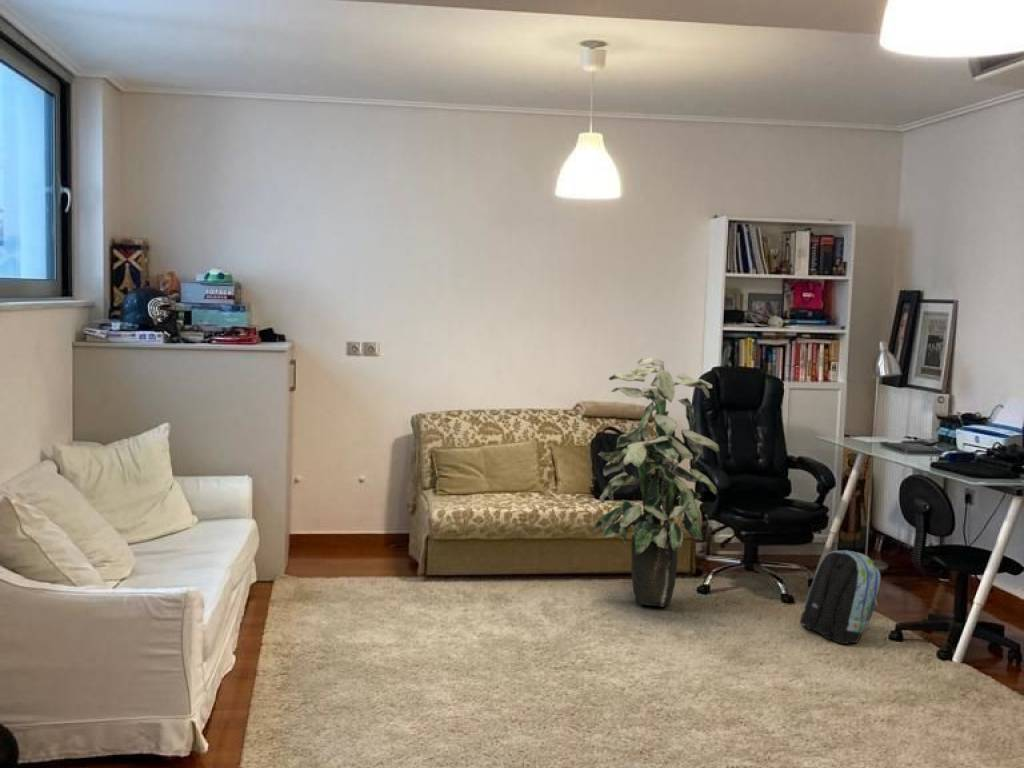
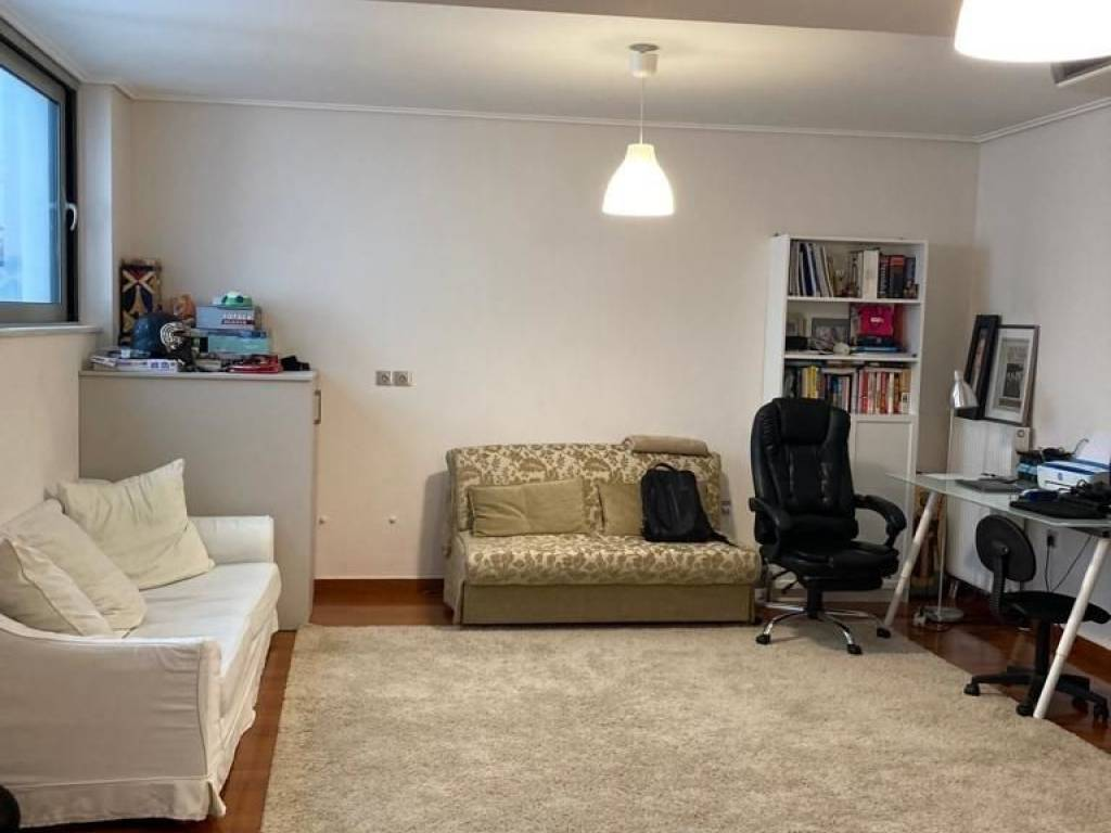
- indoor plant [593,357,720,608]
- backpack [799,549,881,645]
